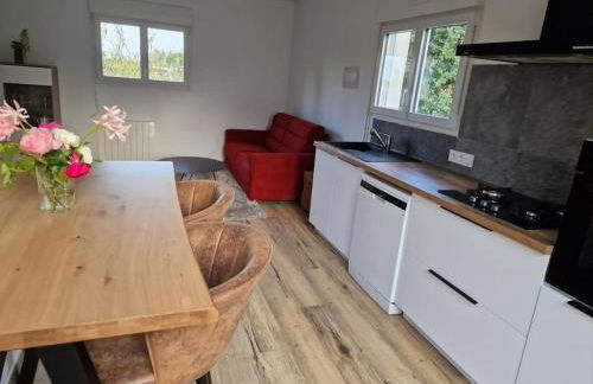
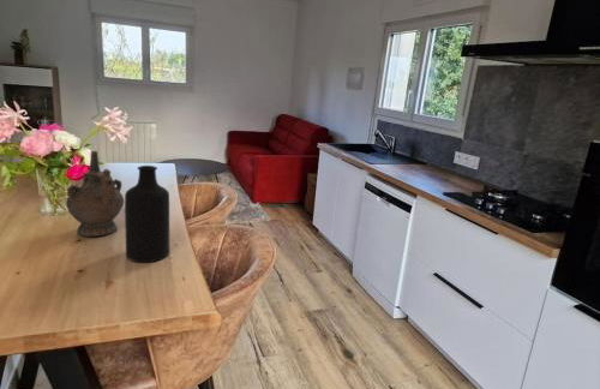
+ bottle [124,164,170,263]
+ ceremonial vessel [65,150,125,238]
